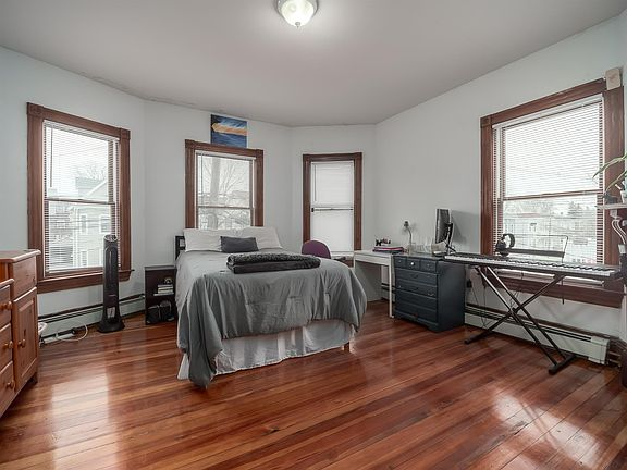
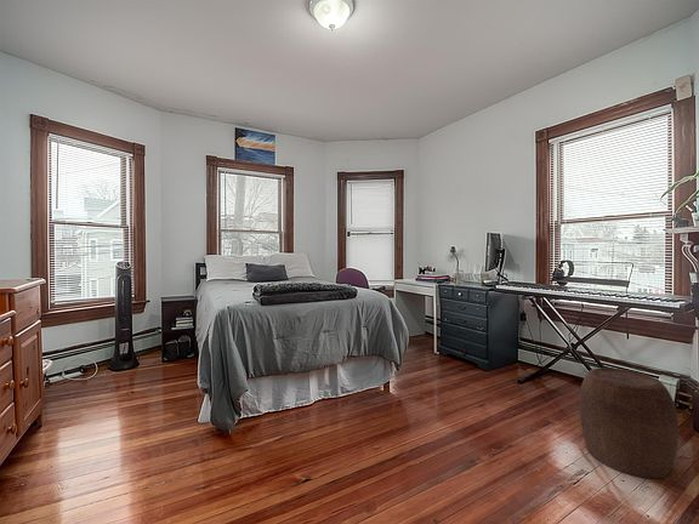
+ stool [579,366,680,479]
